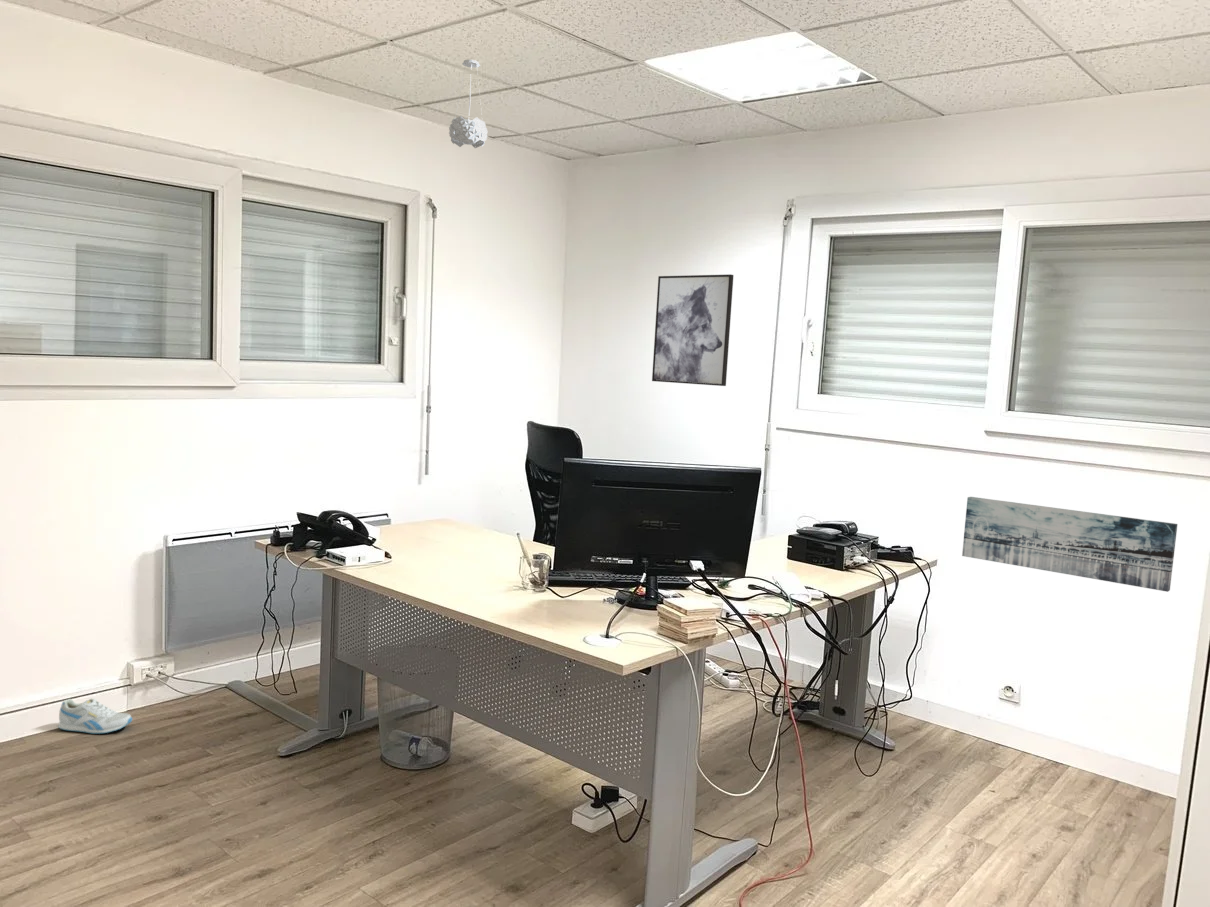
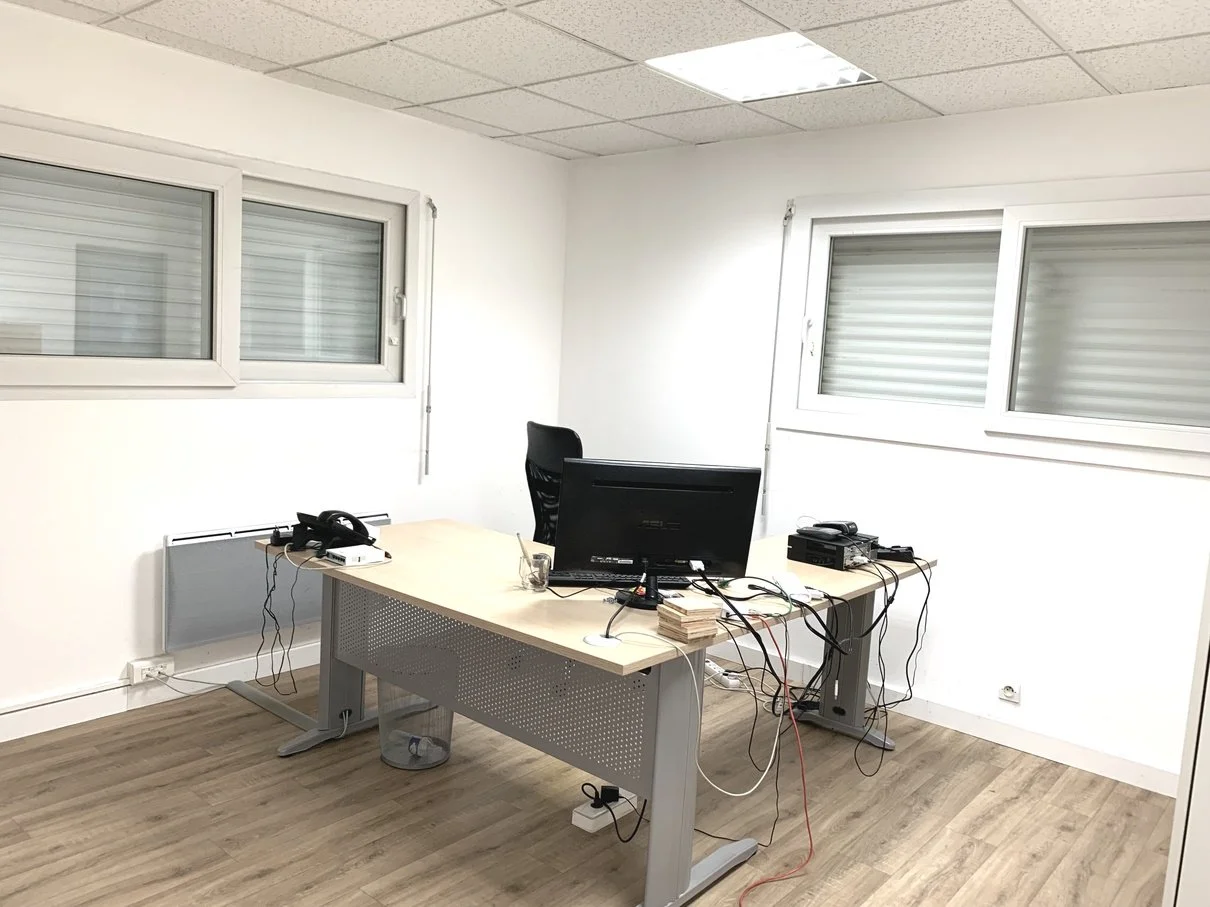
- wall art [651,273,734,387]
- sneaker [57,698,133,735]
- wall art [961,496,1178,593]
- pendant light [448,59,489,149]
